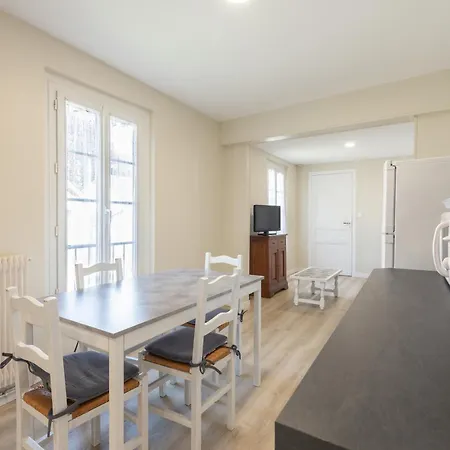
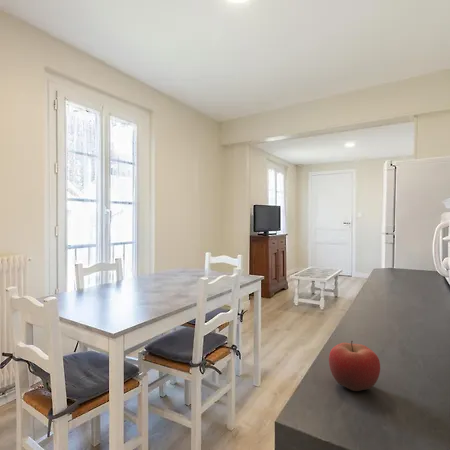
+ fruit [328,340,381,392]
